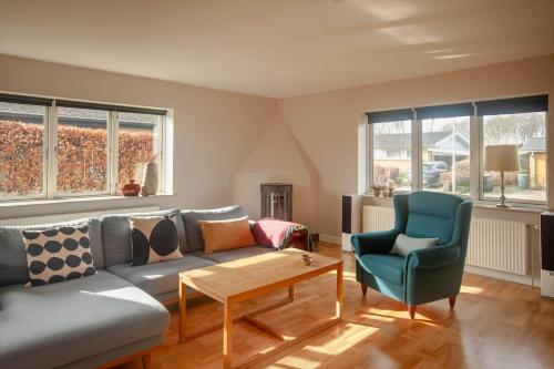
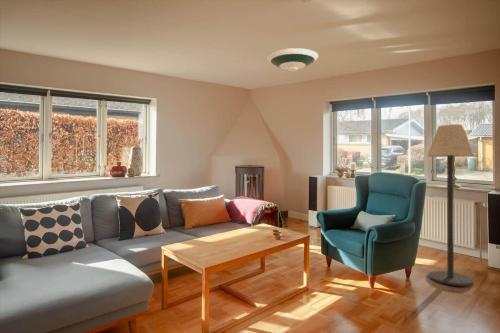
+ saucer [266,47,319,72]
+ floor lamp [426,123,476,287]
